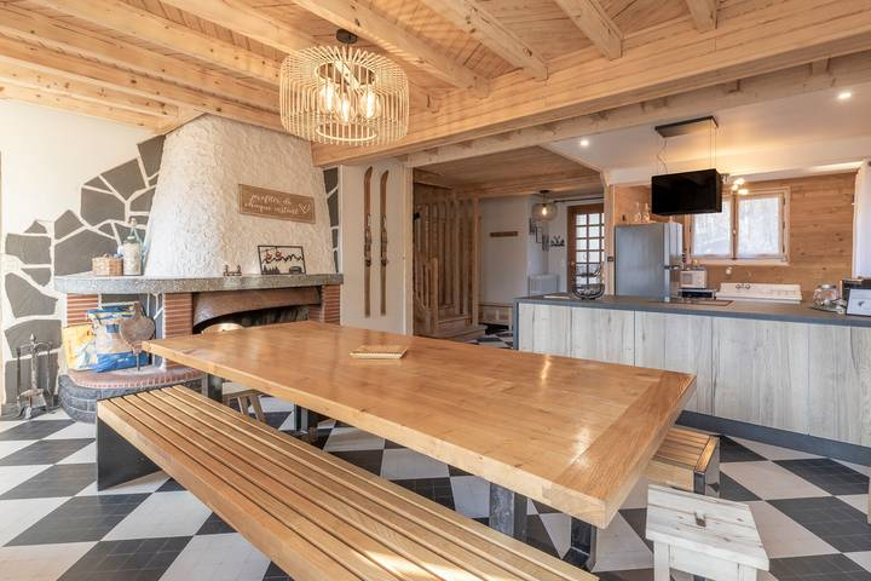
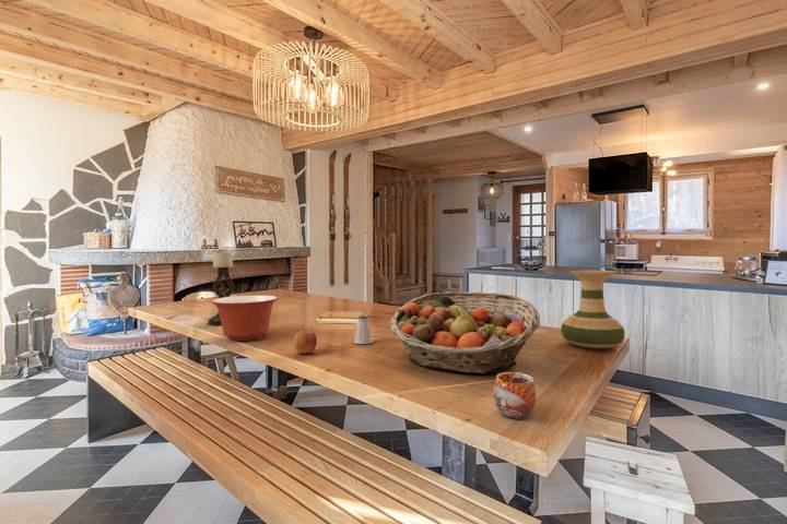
+ apple [292,330,318,355]
+ vase [560,269,625,349]
+ mug [493,371,538,419]
+ fruit basket [389,290,541,374]
+ candle holder [207,249,238,326]
+ mixing bowl [211,295,278,342]
+ saltshaker [353,314,374,345]
